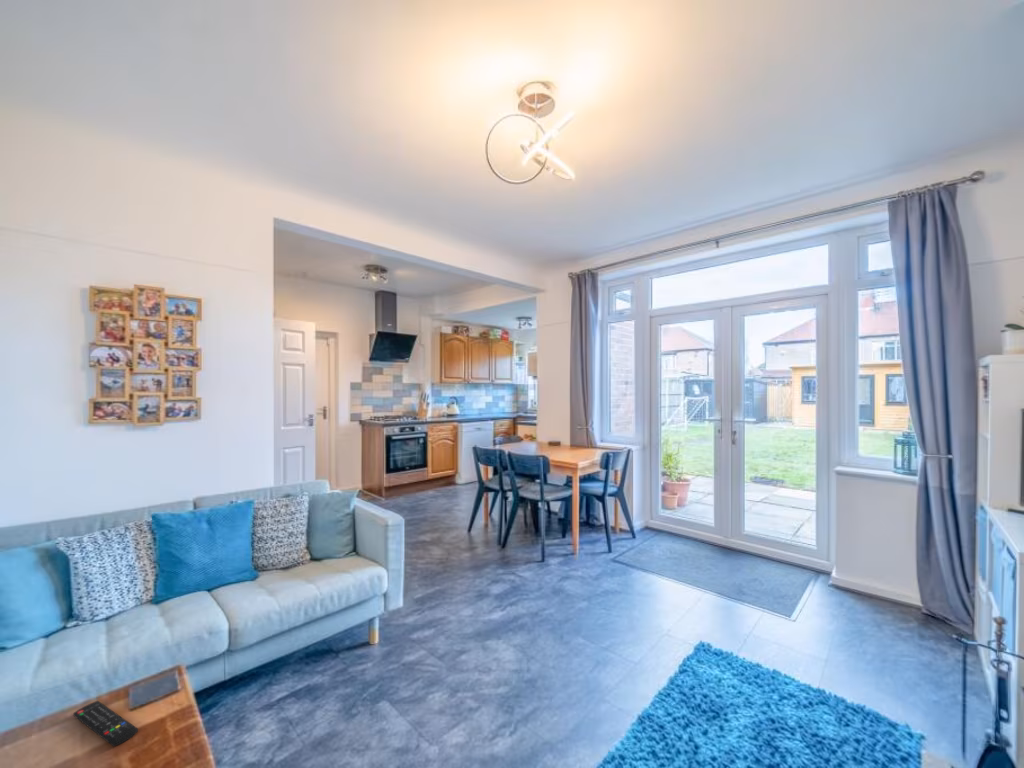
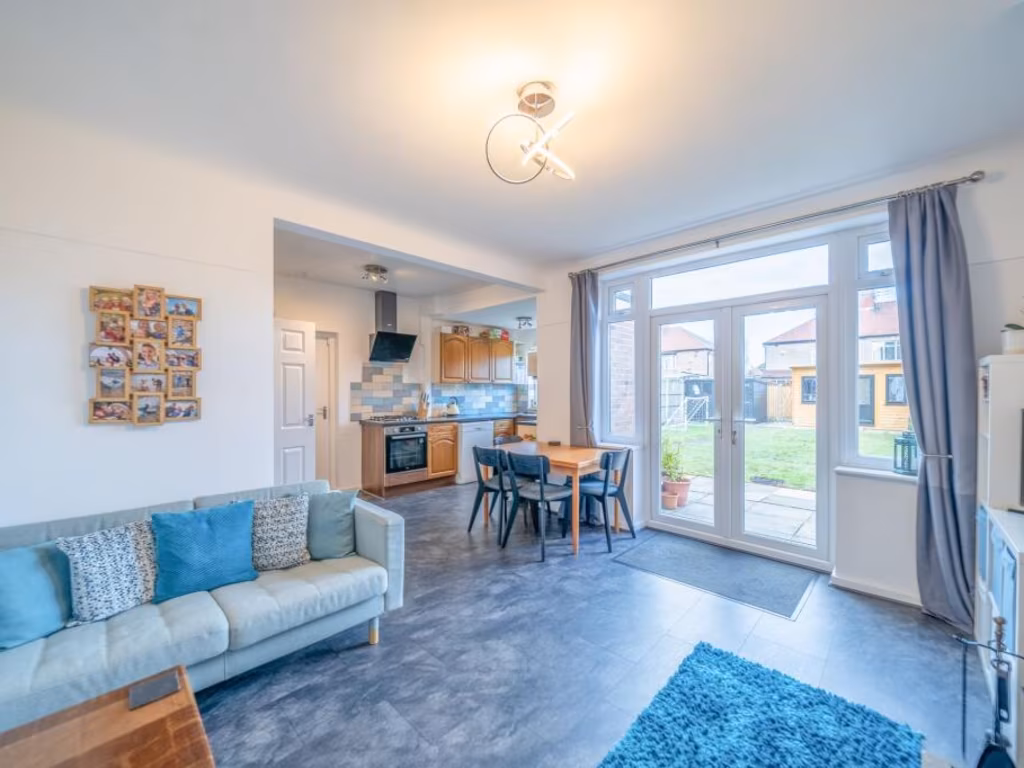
- remote control [72,700,139,747]
